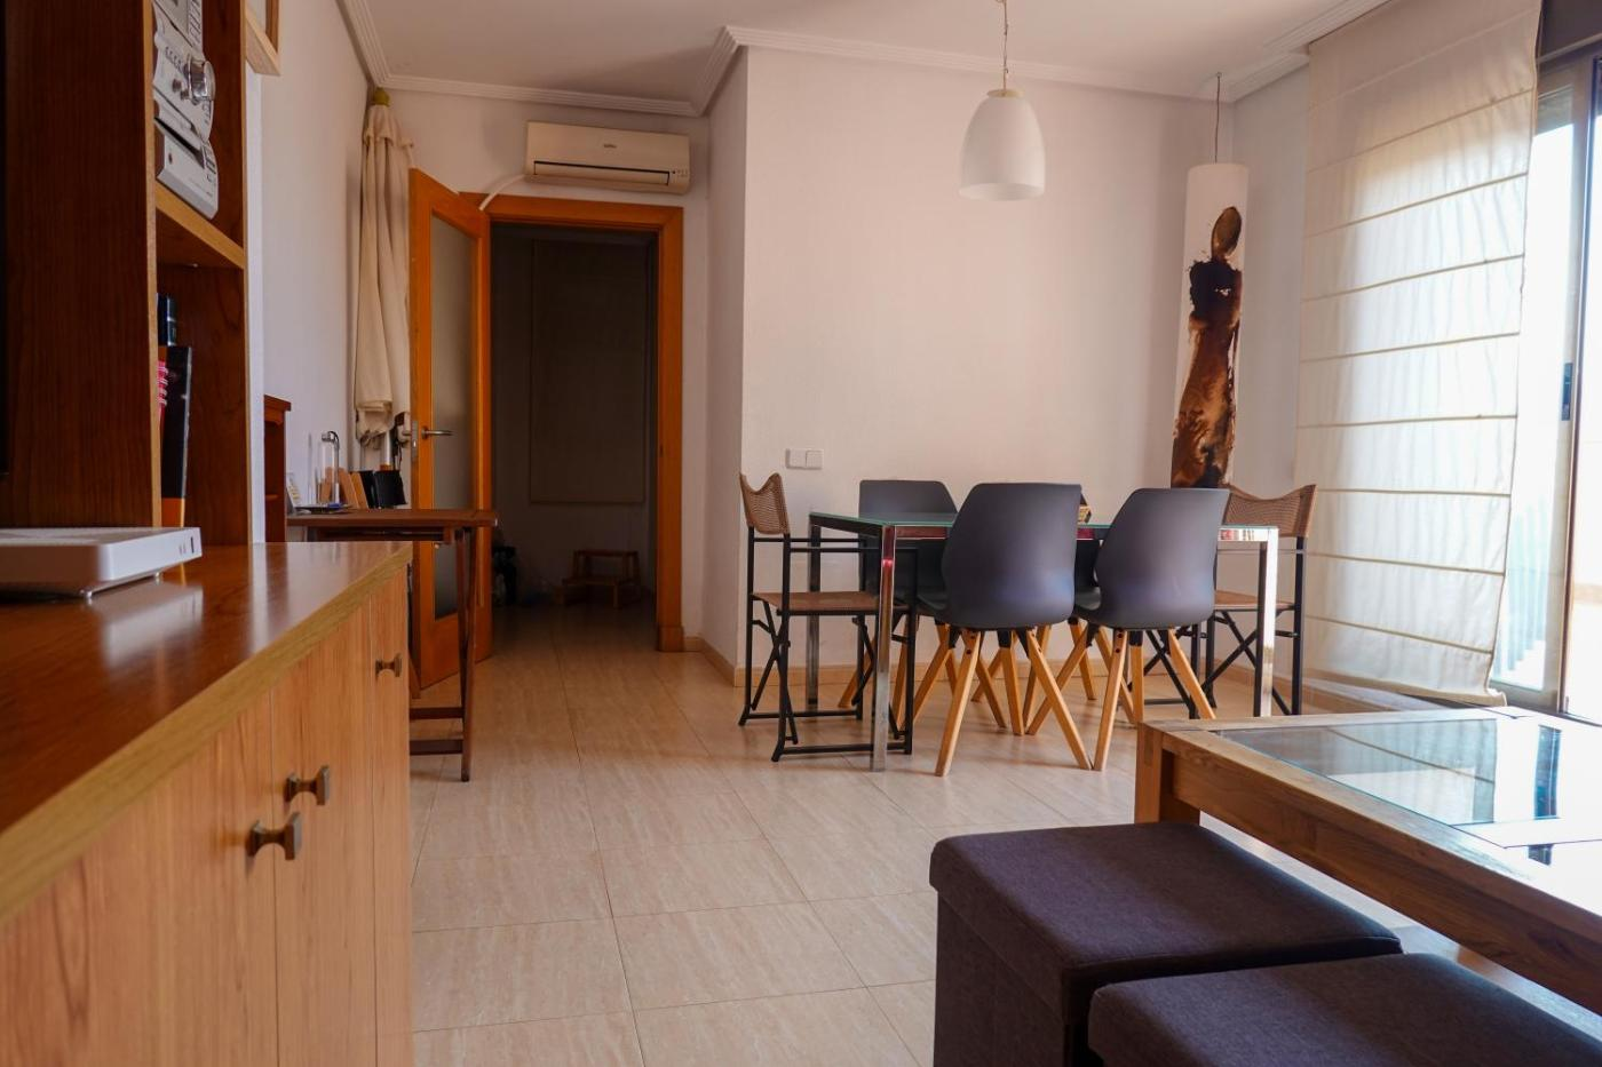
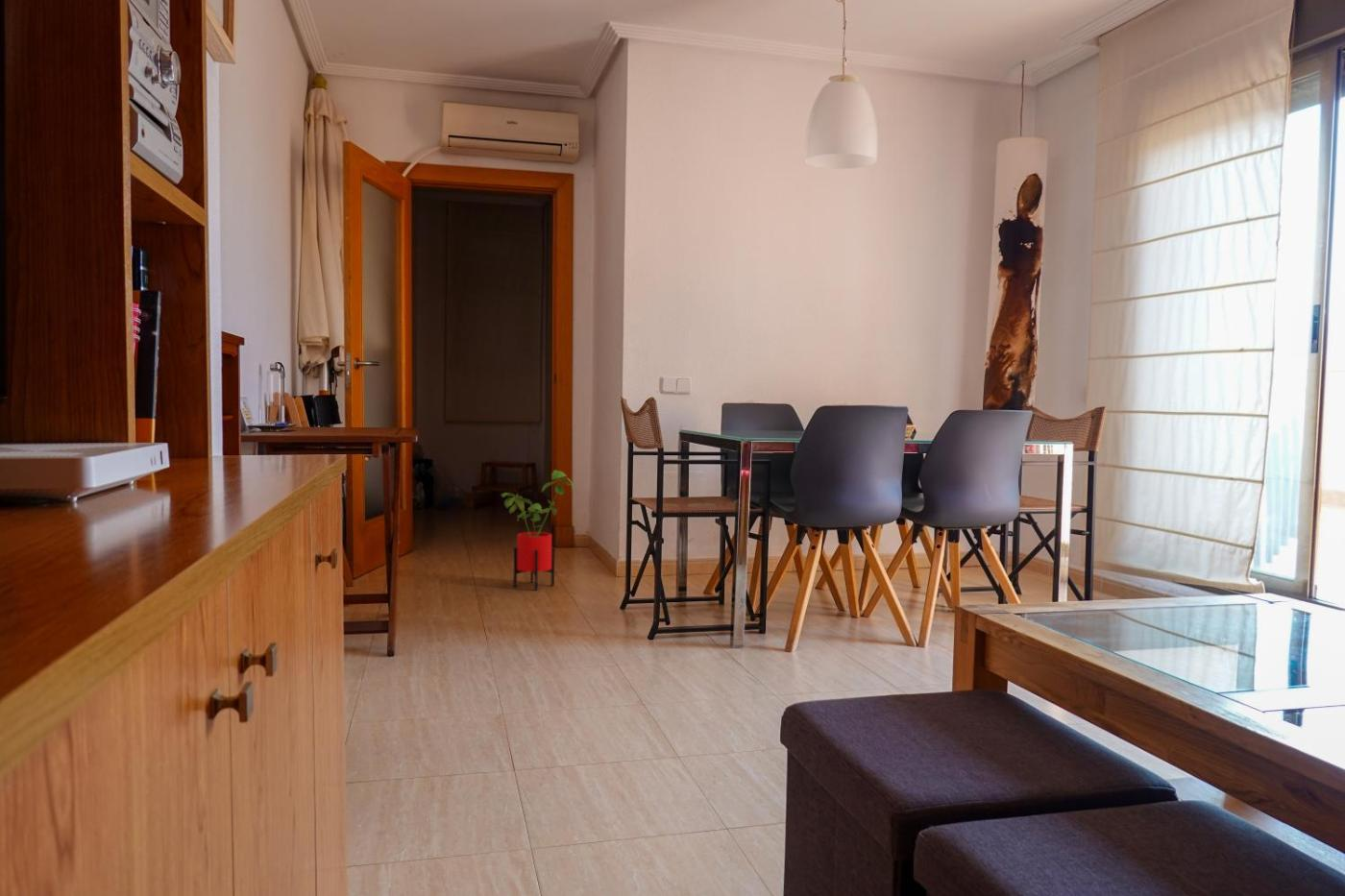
+ house plant [501,469,575,592]
